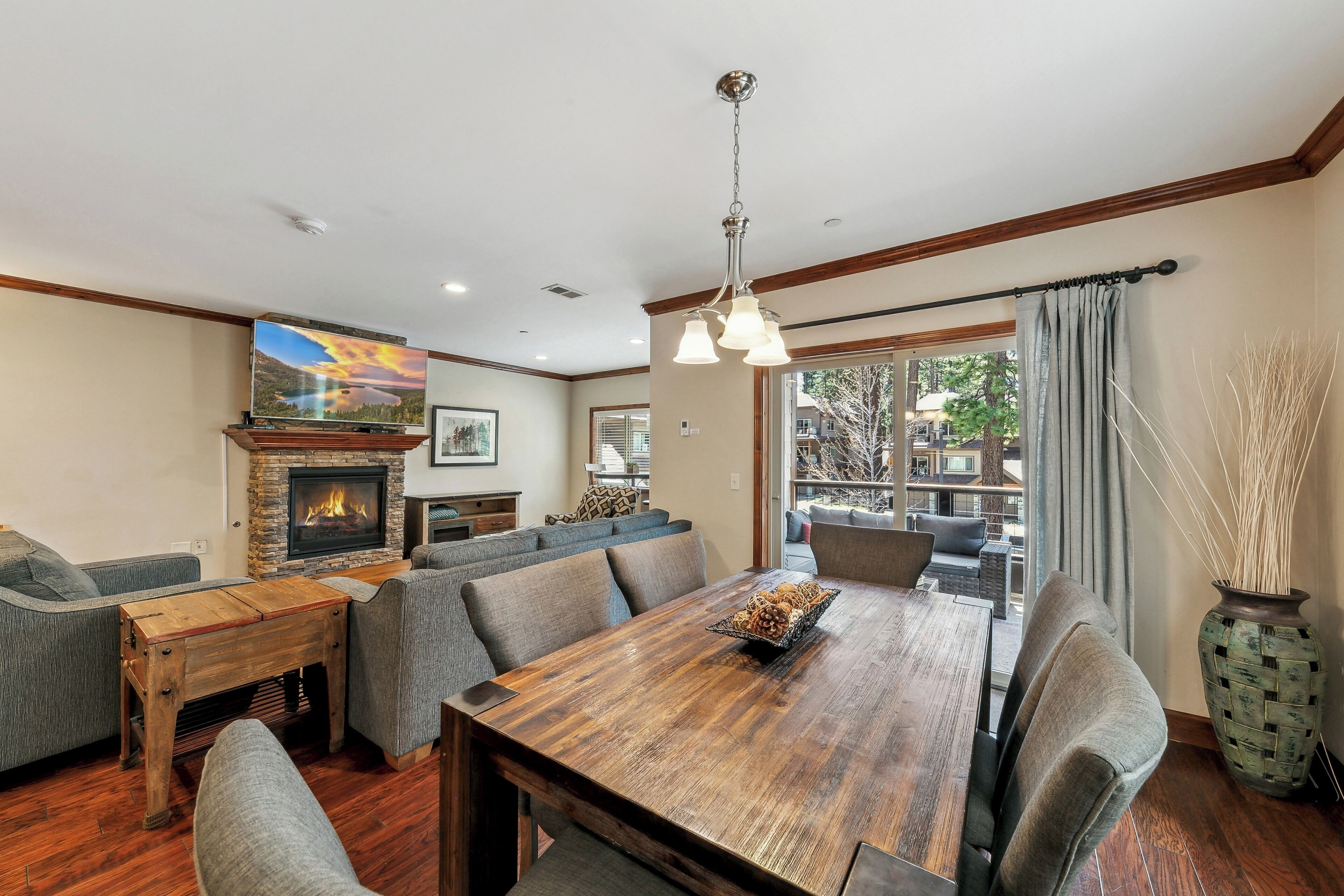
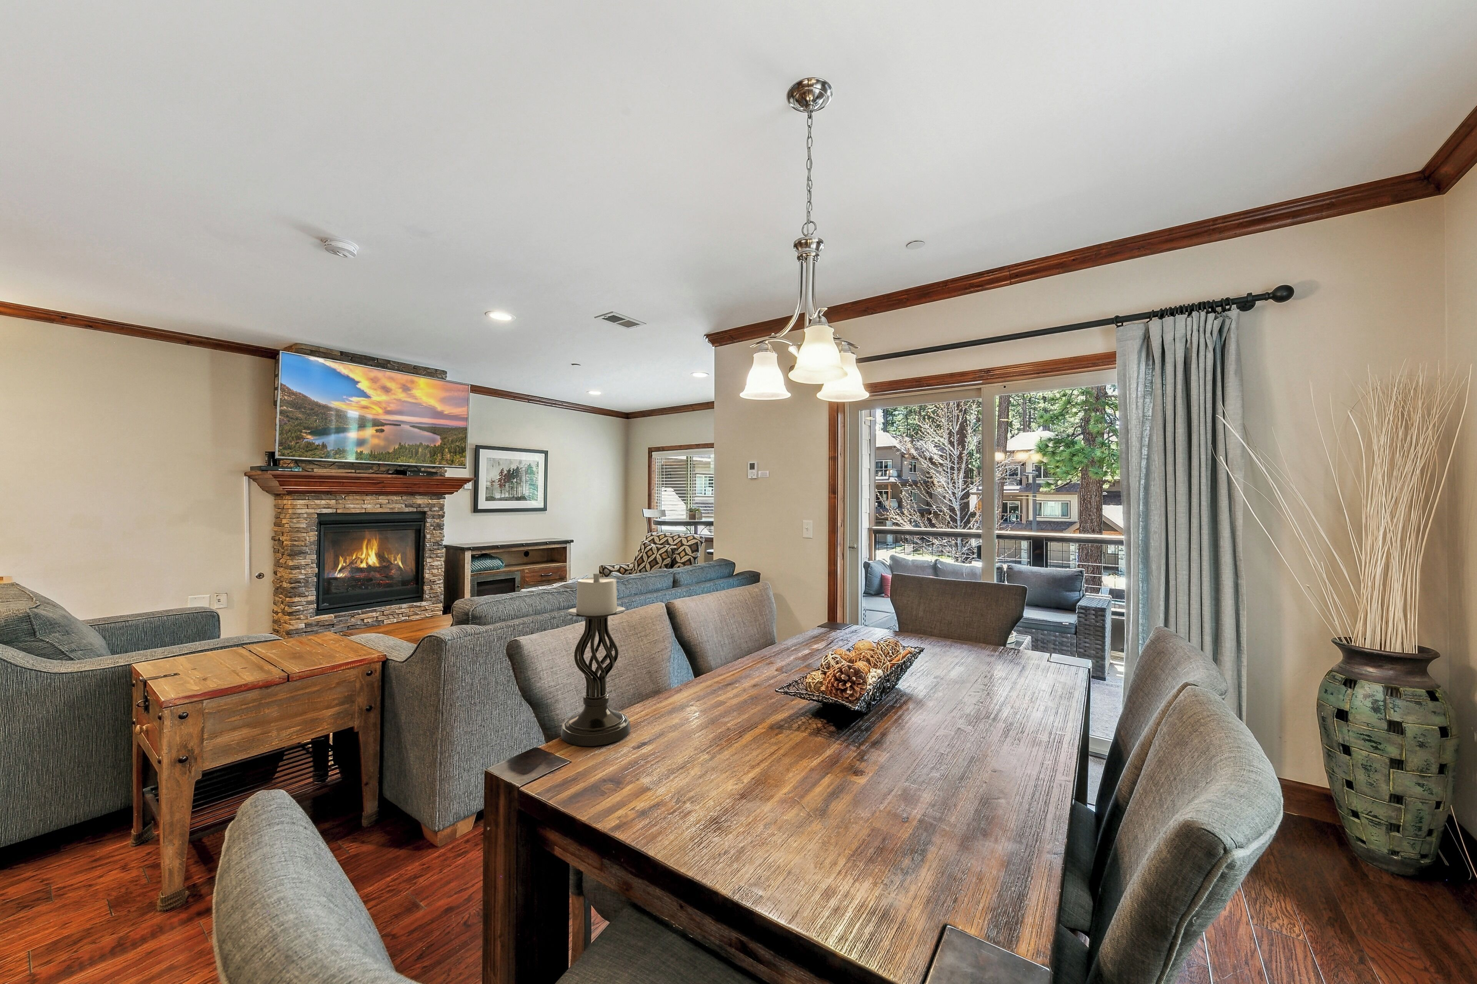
+ candle holder [560,573,631,747]
